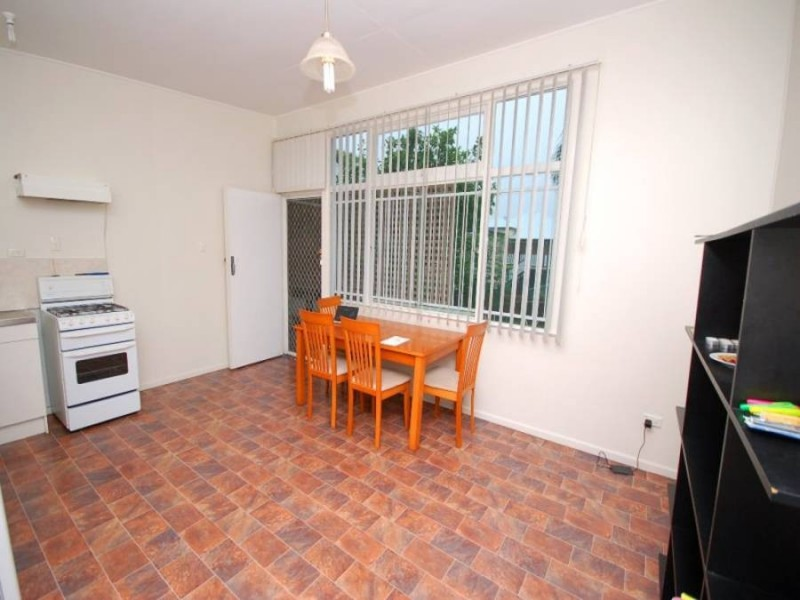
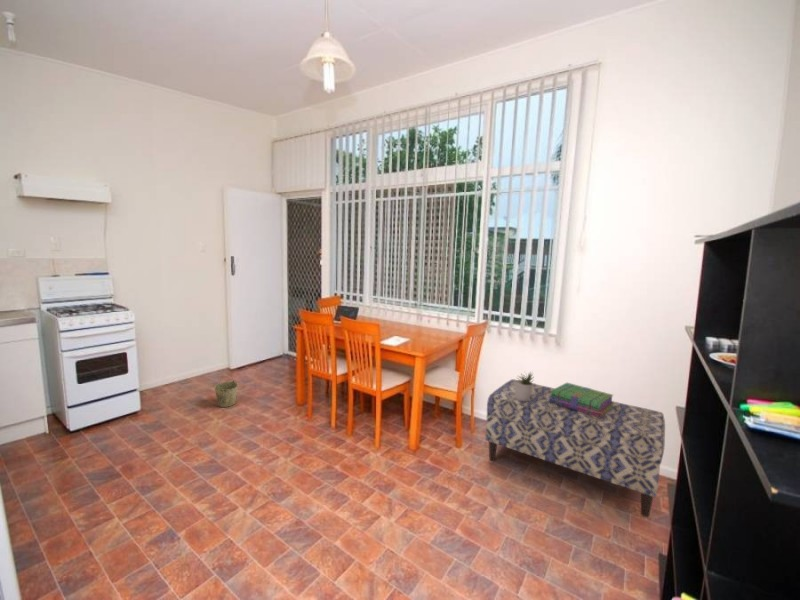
+ stack of books [549,382,615,418]
+ bench [484,378,666,518]
+ potted plant [514,371,536,401]
+ bucket [213,372,239,408]
